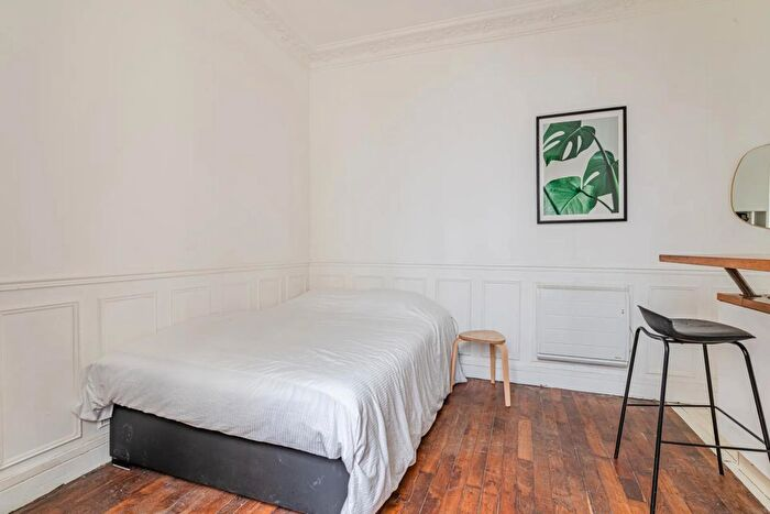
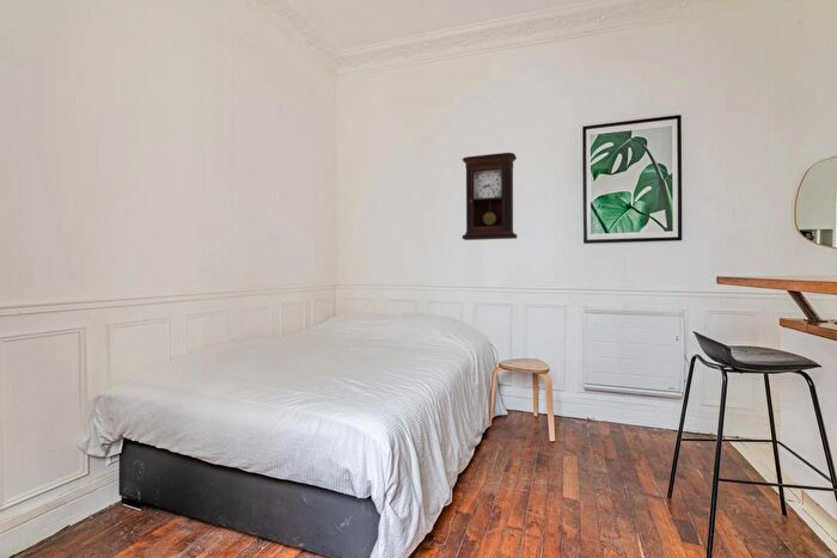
+ pendulum clock [462,152,519,241]
